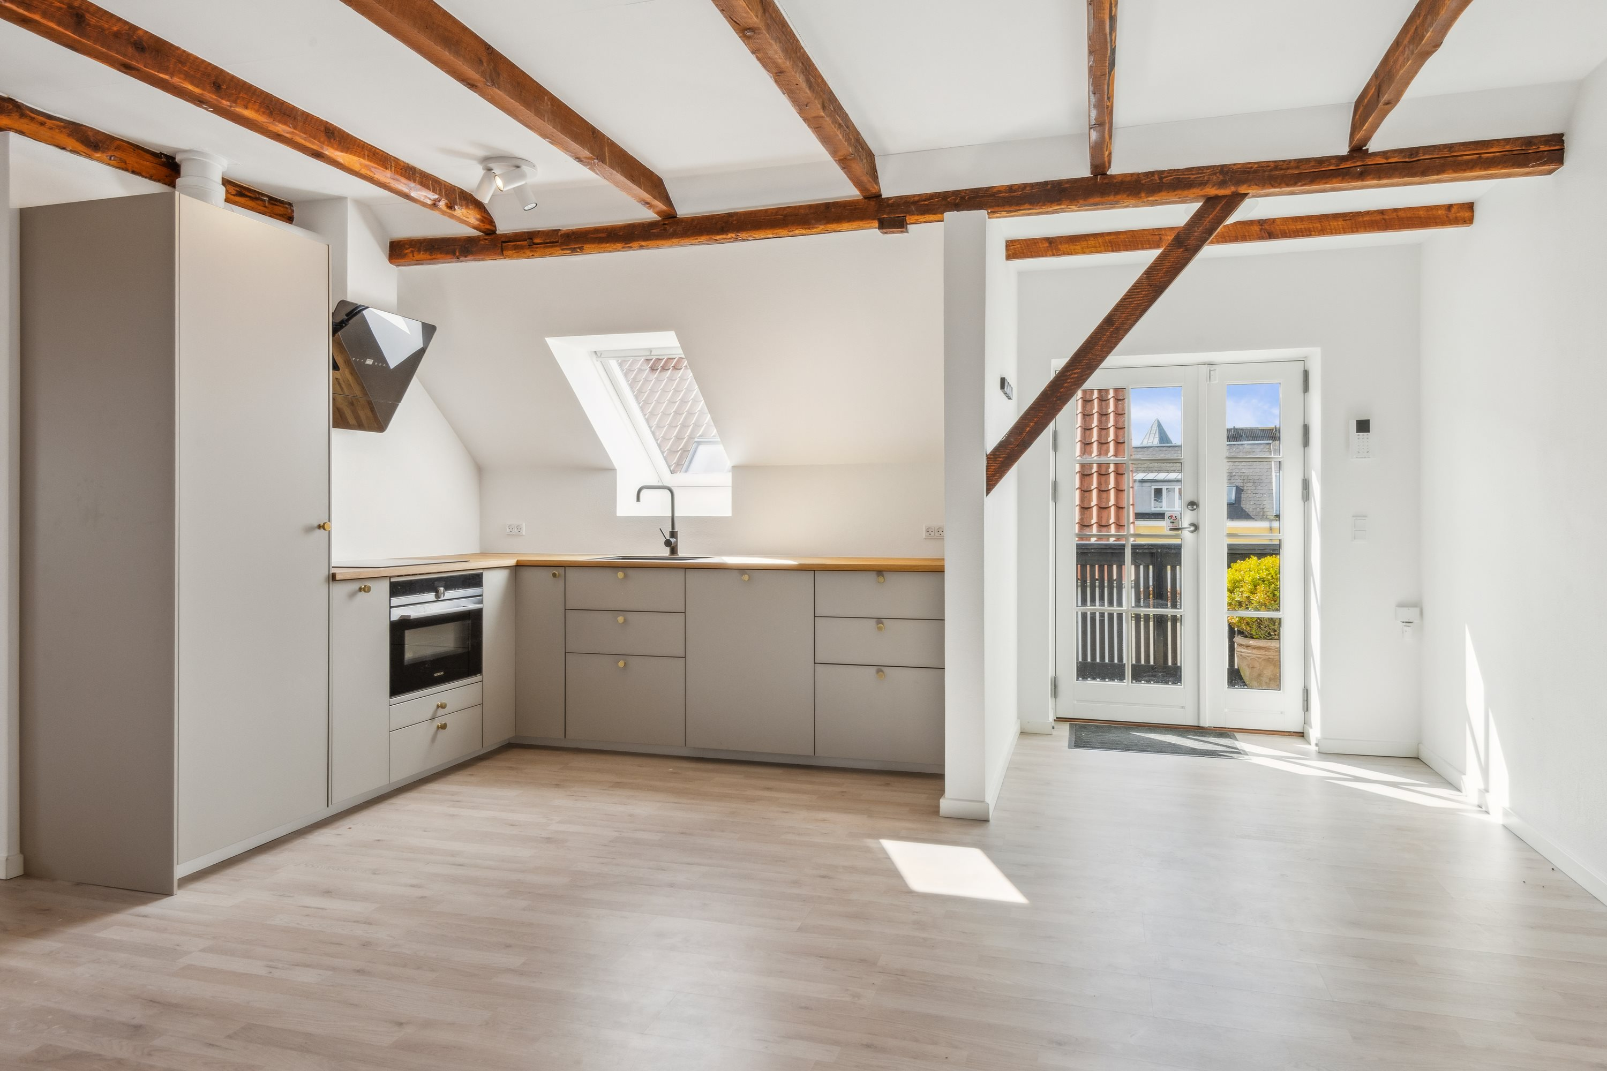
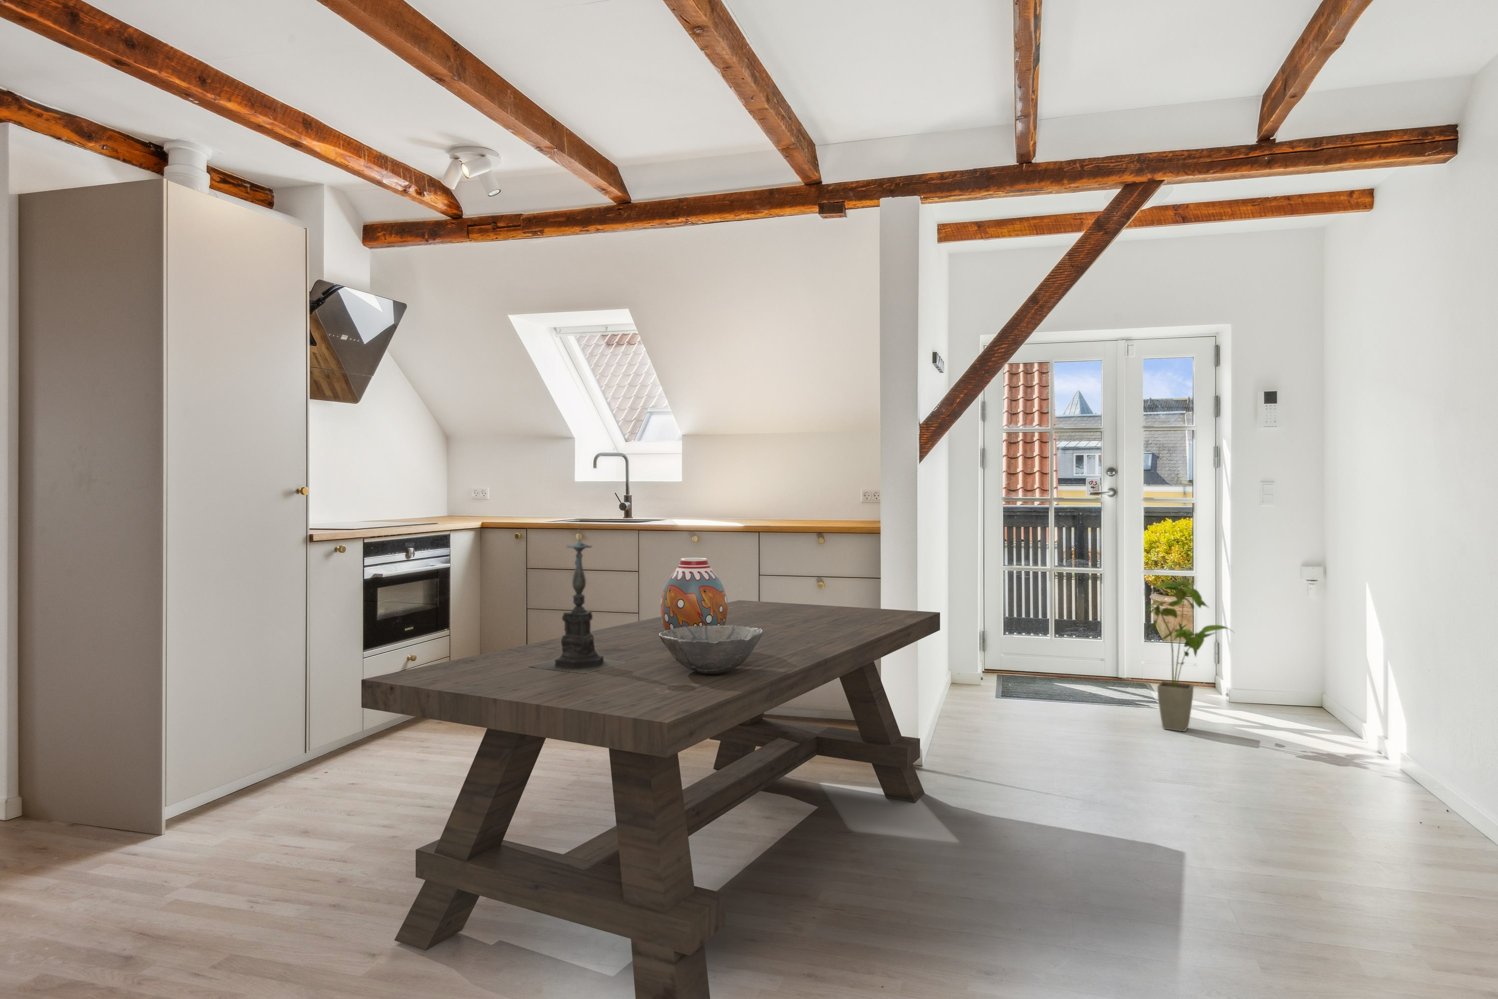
+ house plant [1145,580,1235,733]
+ dining table [361,600,941,999]
+ bowl [659,625,763,675]
+ candle holder [528,524,625,673]
+ vase [660,557,728,631]
